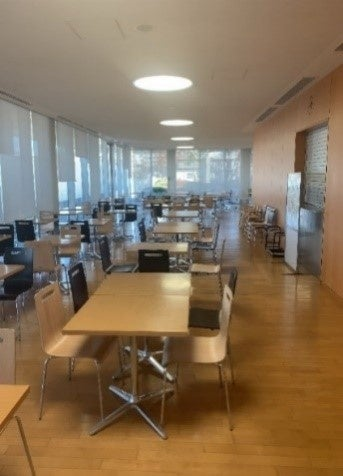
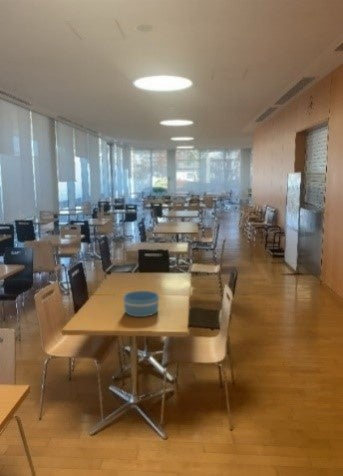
+ bowl [122,290,160,318]
